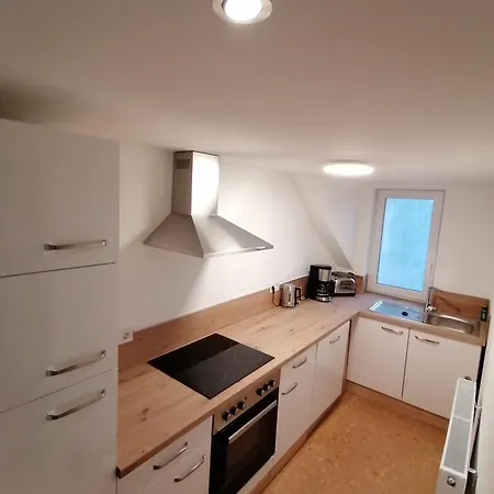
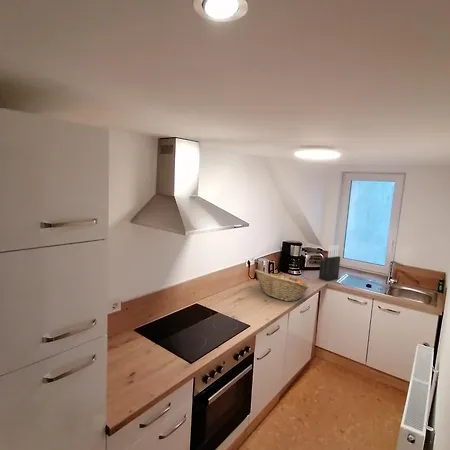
+ knife block [318,244,341,282]
+ fruit basket [253,268,310,302]
